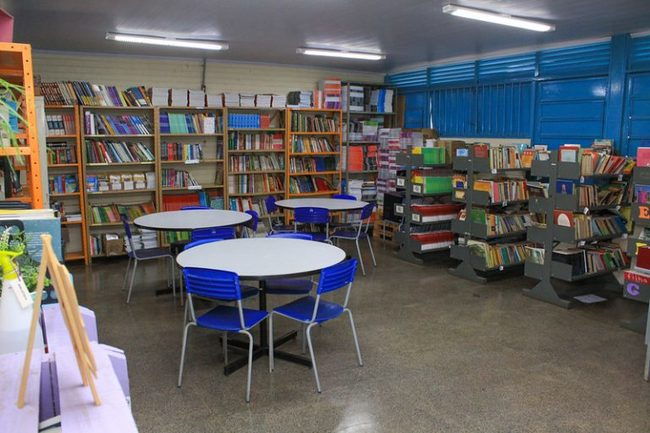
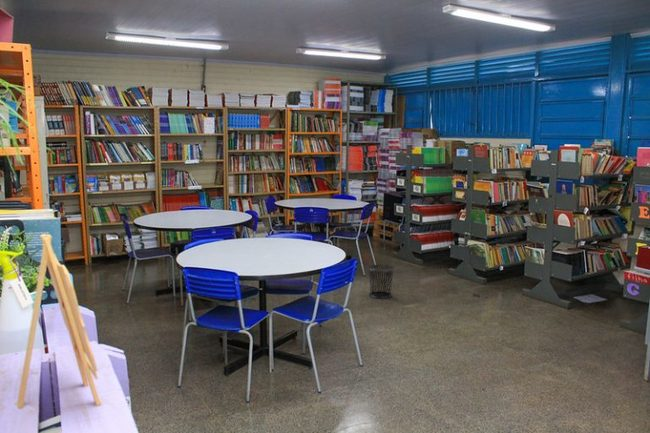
+ waste bin [367,263,396,299]
